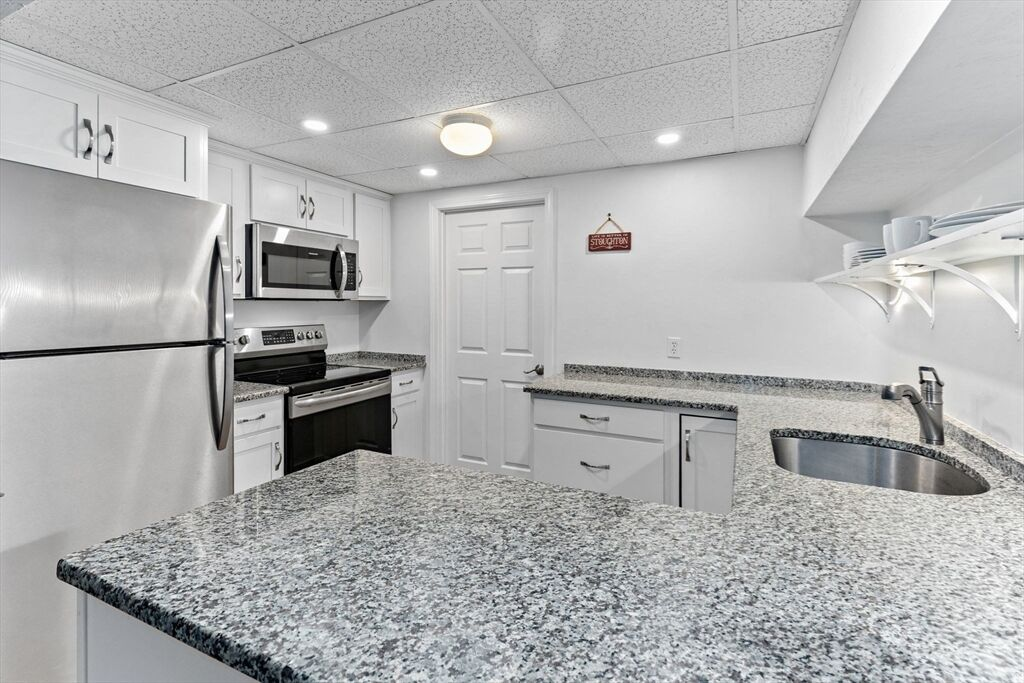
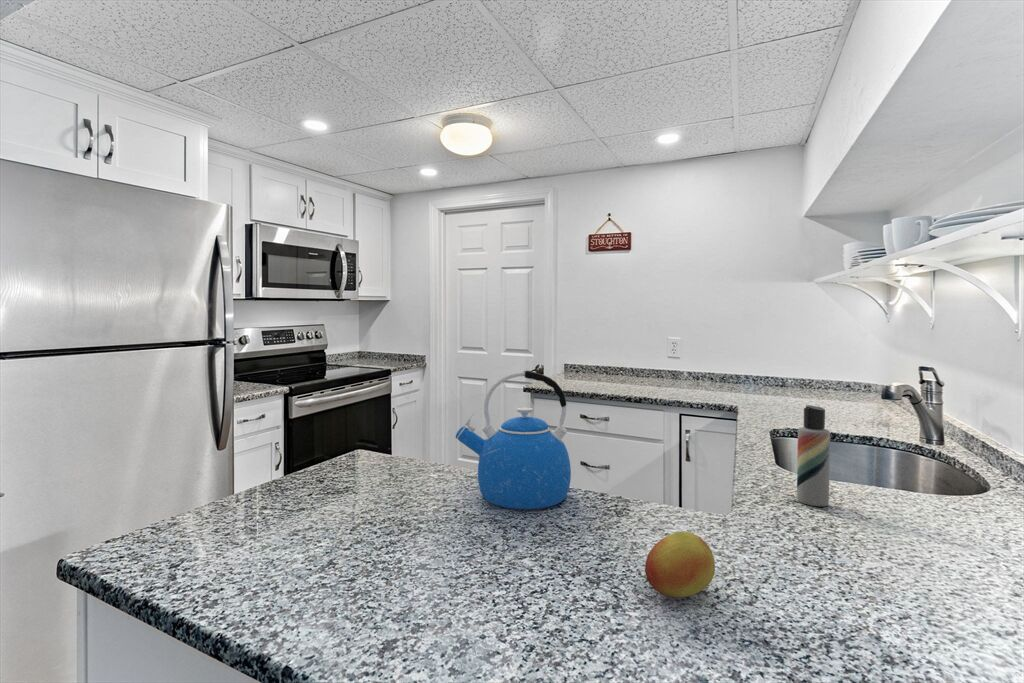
+ fruit [644,531,716,599]
+ lotion bottle [796,404,831,507]
+ kettle [455,369,572,510]
